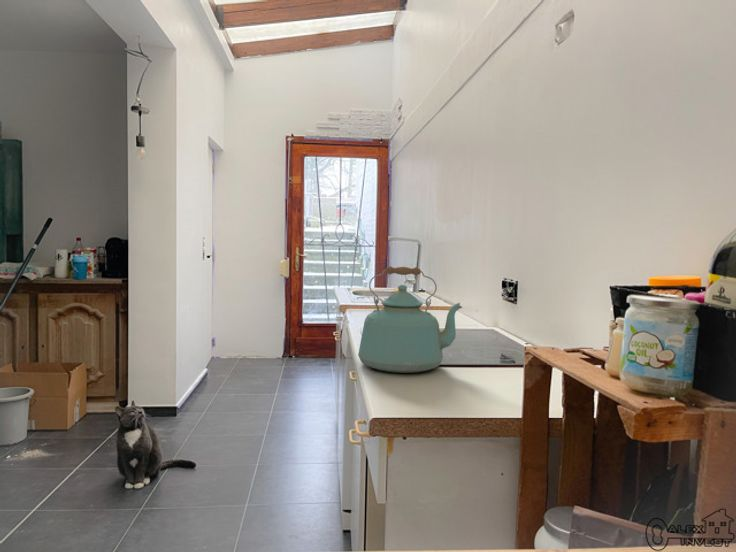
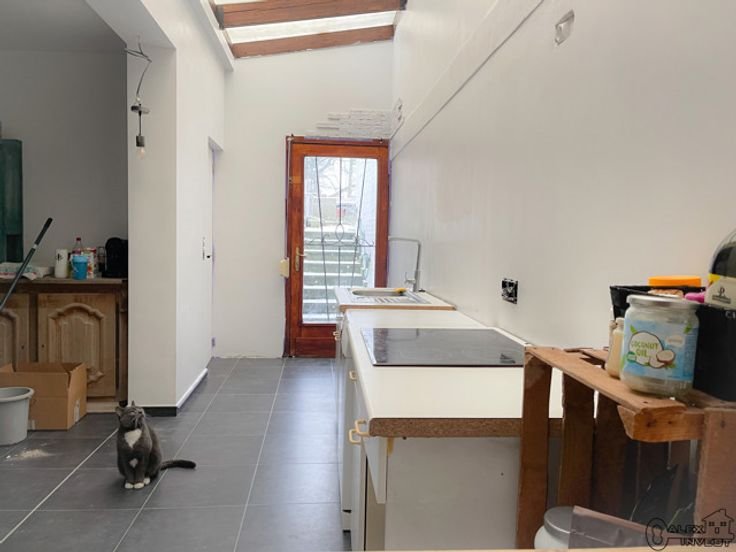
- kettle [357,265,463,374]
